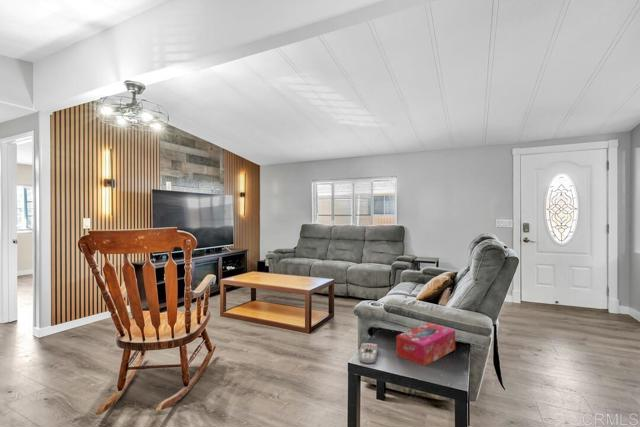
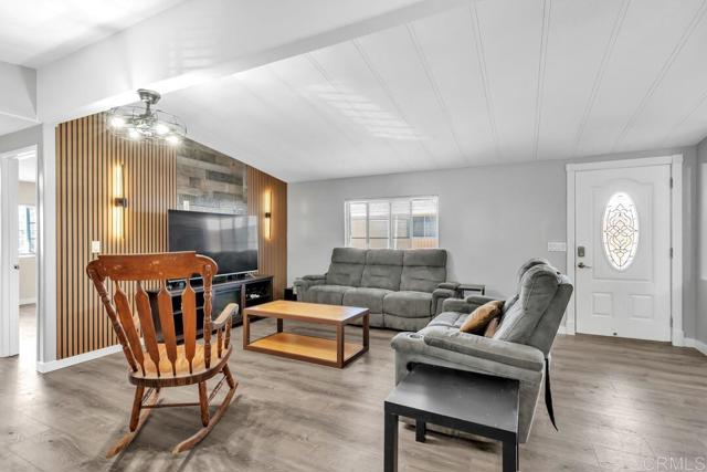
- remote control [358,342,379,365]
- tissue box [395,321,456,367]
